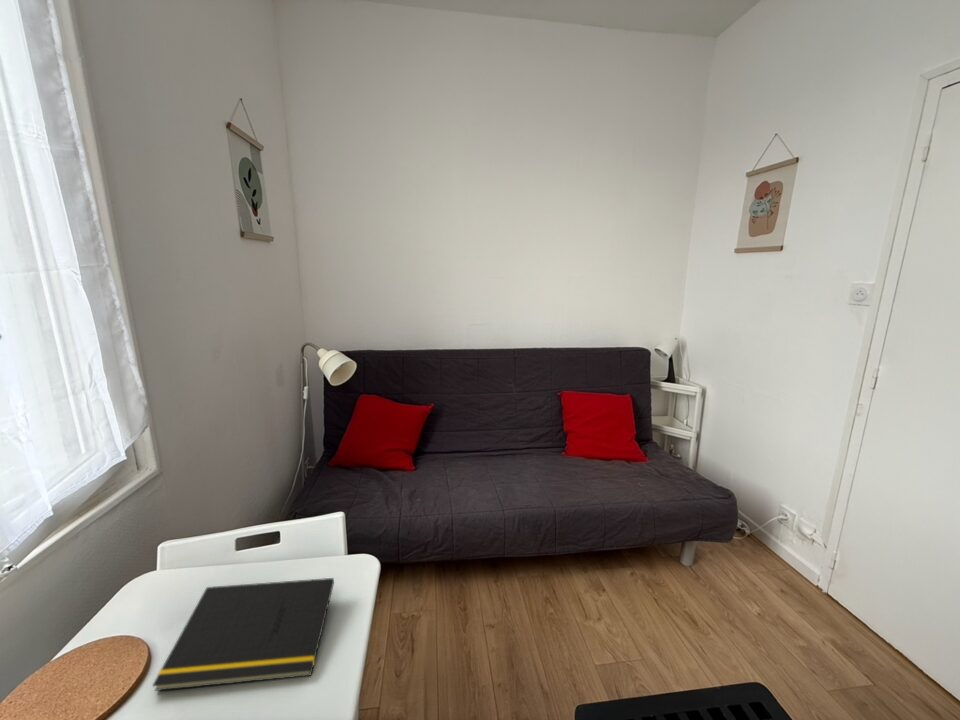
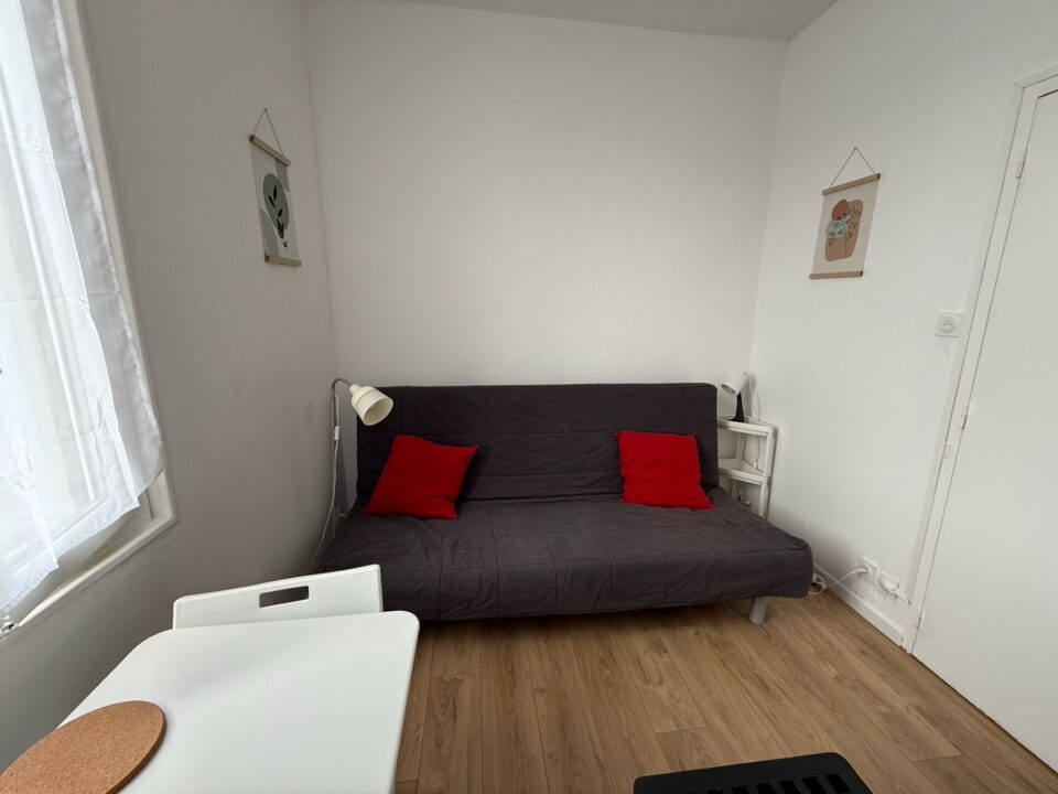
- notepad [151,577,335,692]
